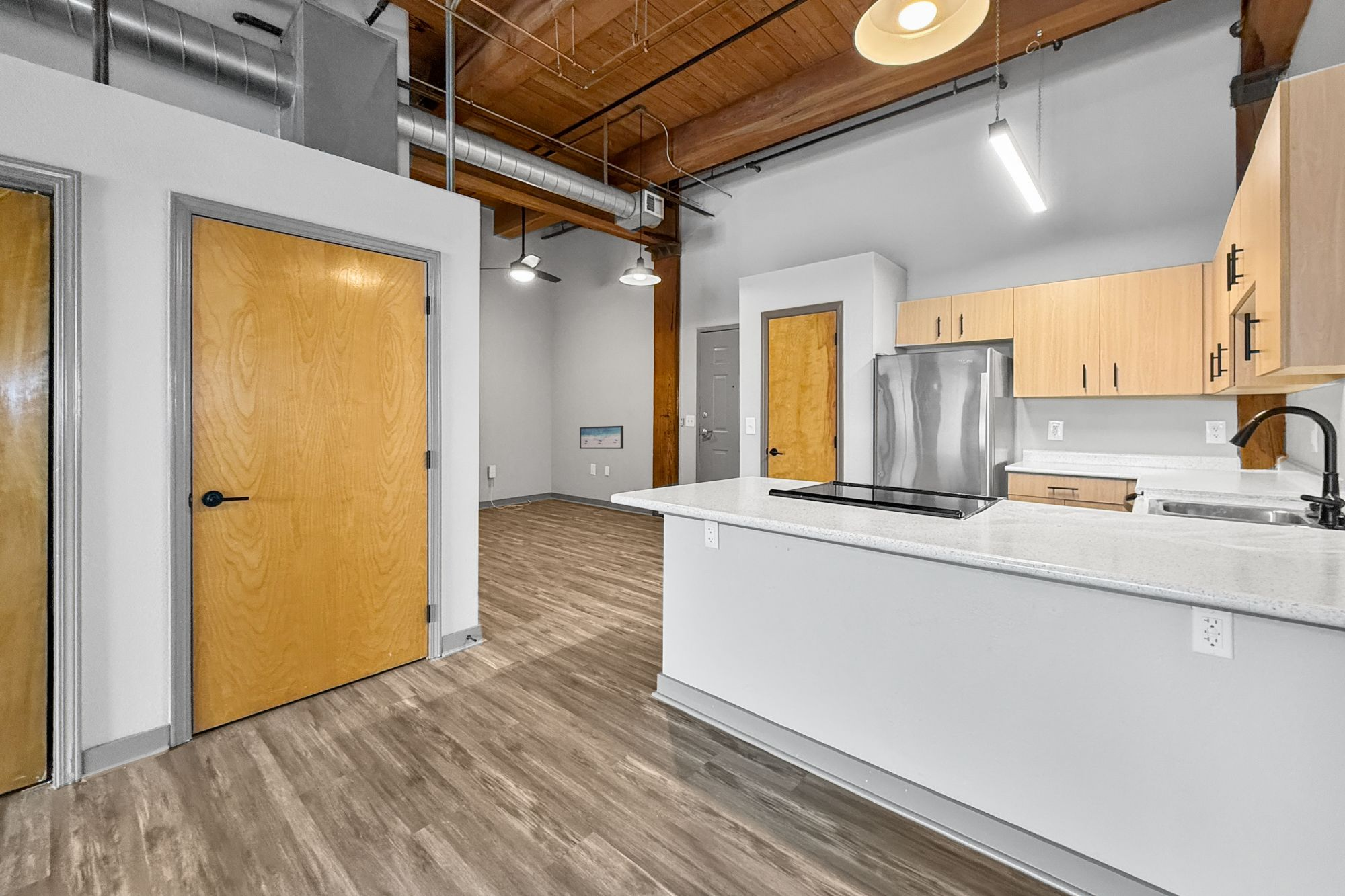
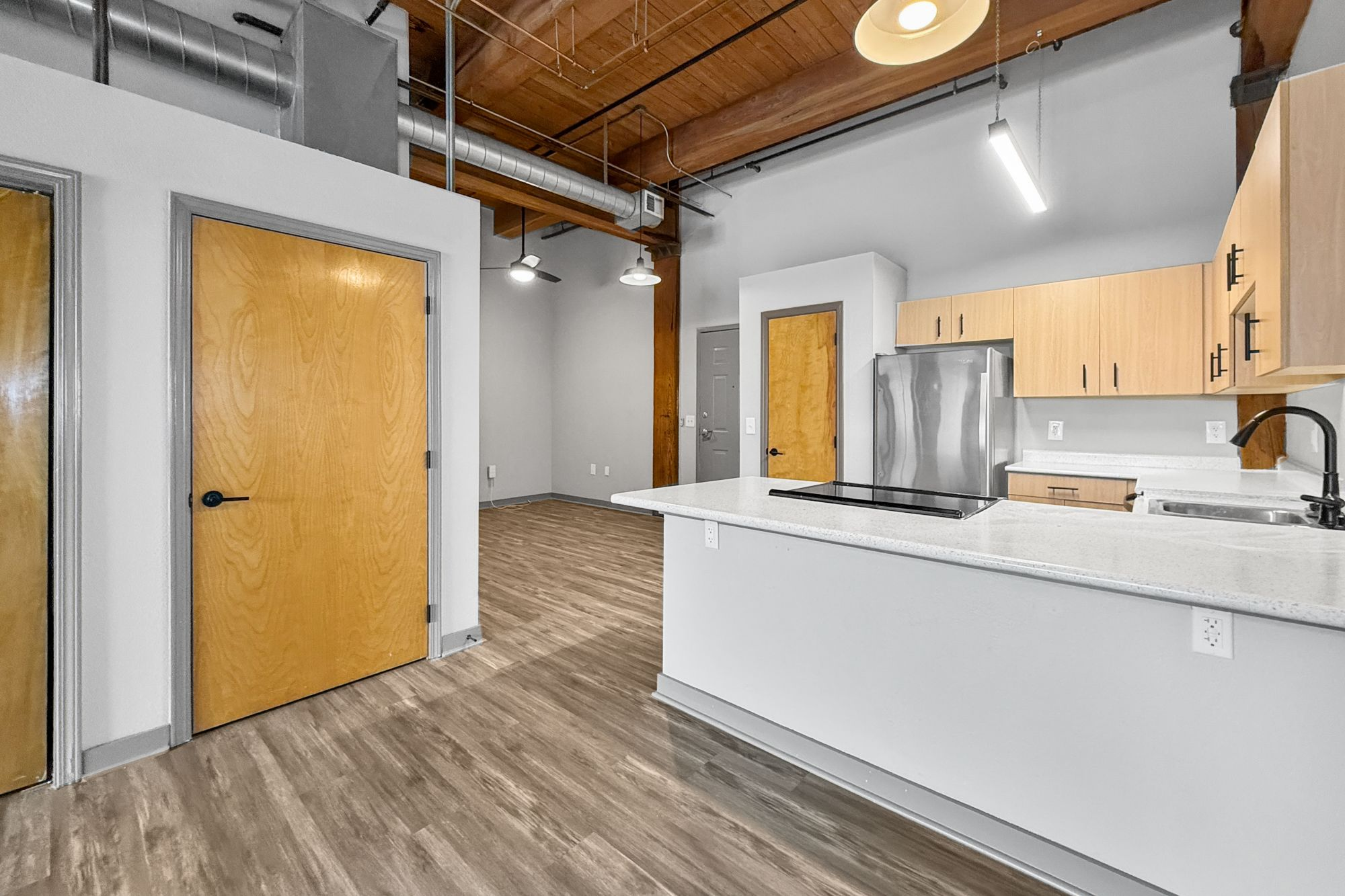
- wall art [579,425,624,450]
